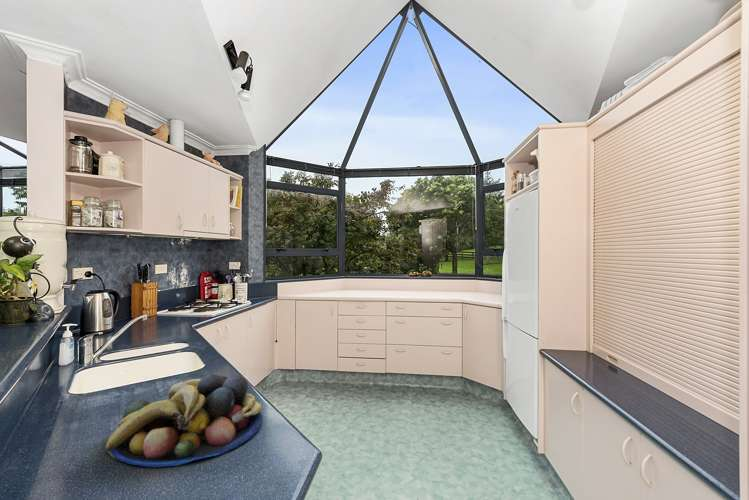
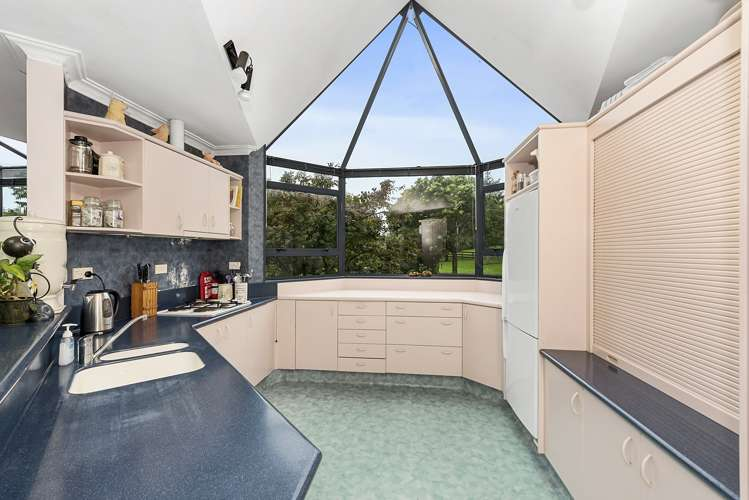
- fruit bowl [105,373,264,468]
